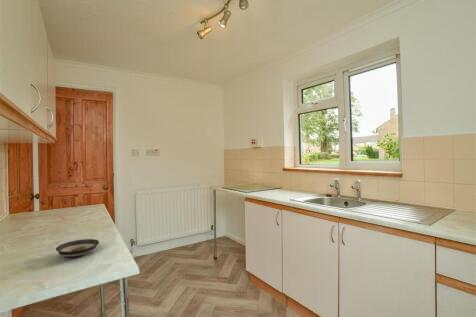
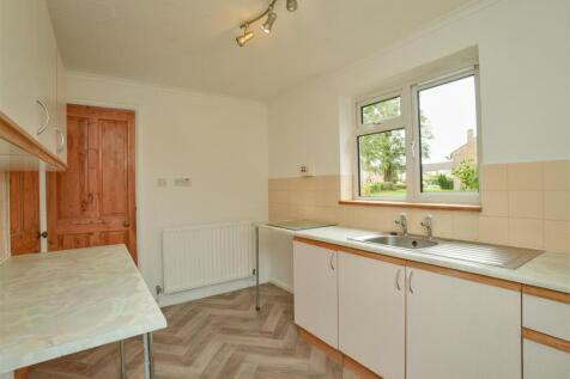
- saucer [55,238,100,258]
